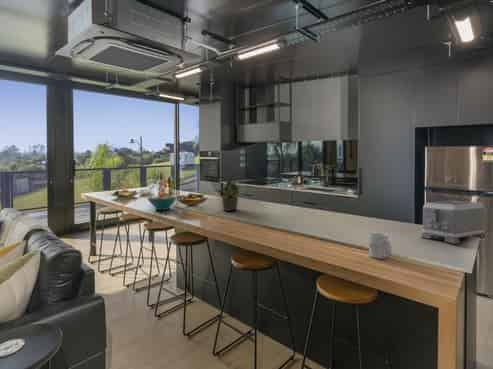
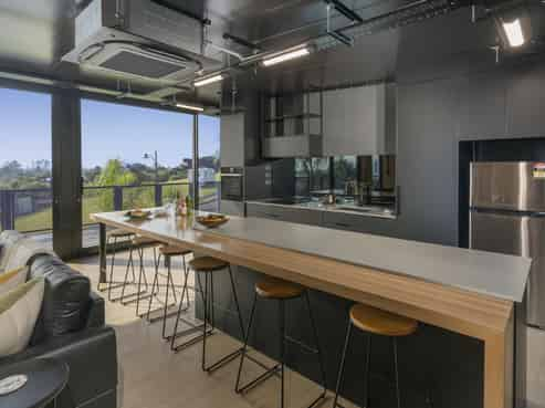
- fruit bowl [146,191,179,211]
- potted plant [212,178,242,212]
- toaster [420,200,487,244]
- mug [368,232,392,260]
